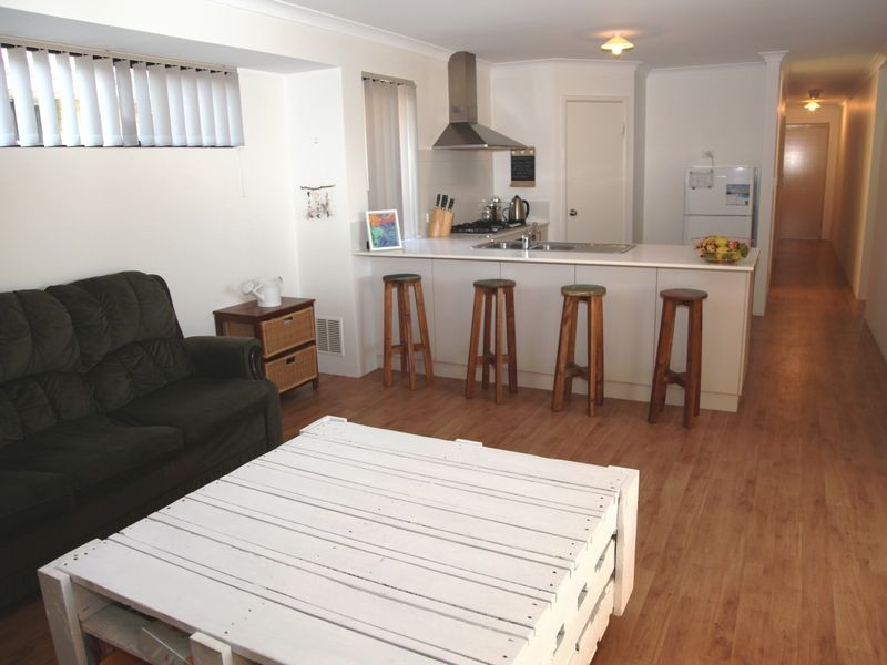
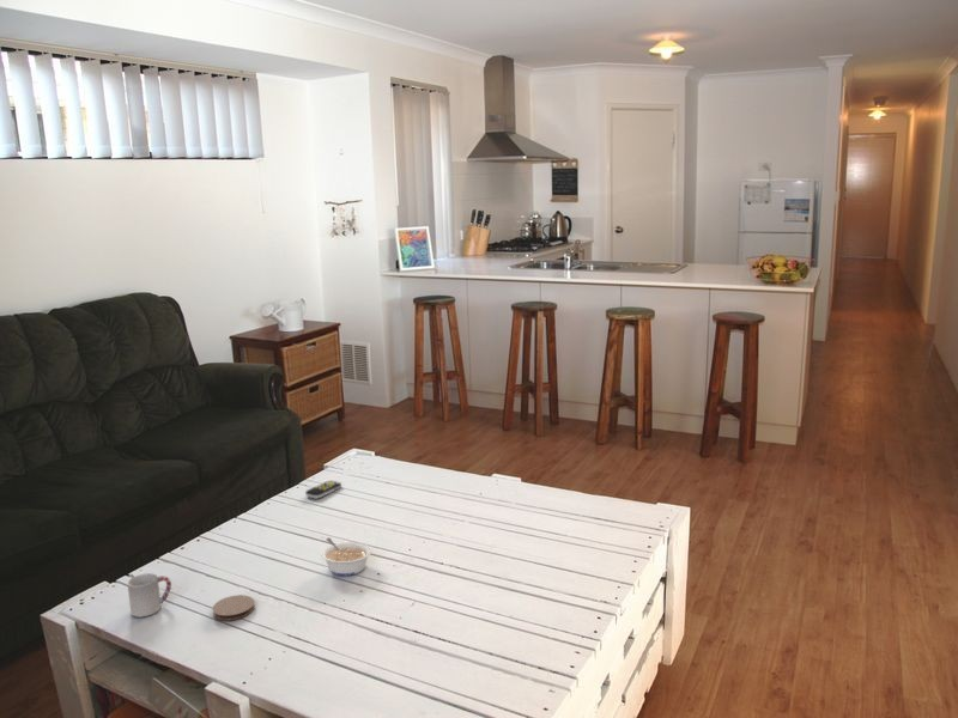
+ cup [126,572,172,617]
+ coaster [211,594,256,622]
+ legume [320,536,372,577]
+ remote control [304,479,342,500]
